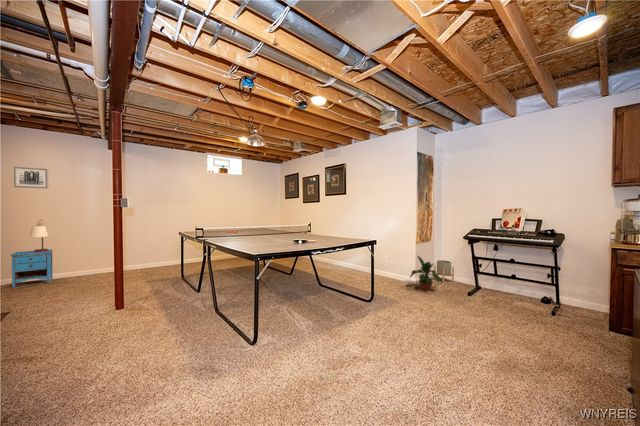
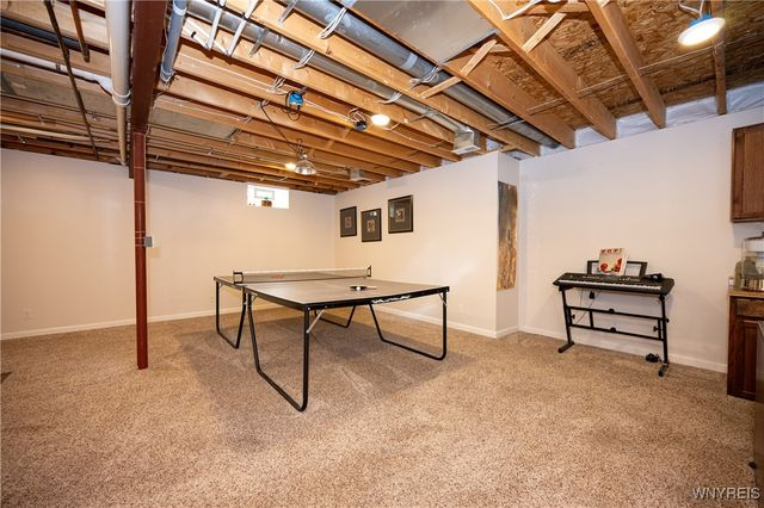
- wall art [13,166,49,189]
- lamp [28,218,49,252]
- planter [433,259,455,284]
- nightstand [10,249,54,288]
- potted plant [409,254,440,292]
